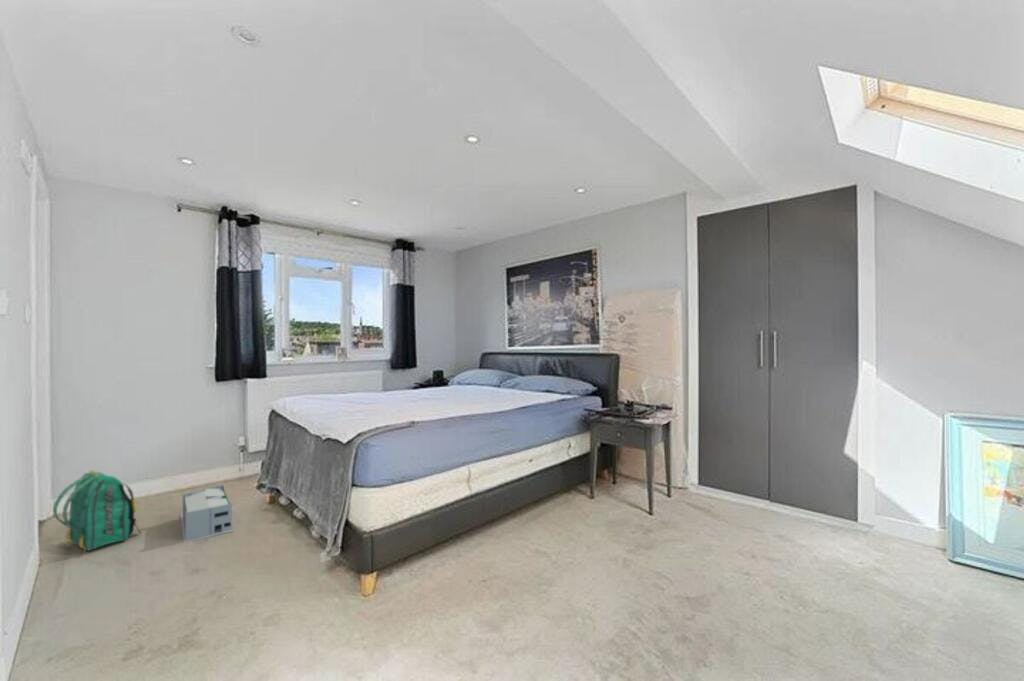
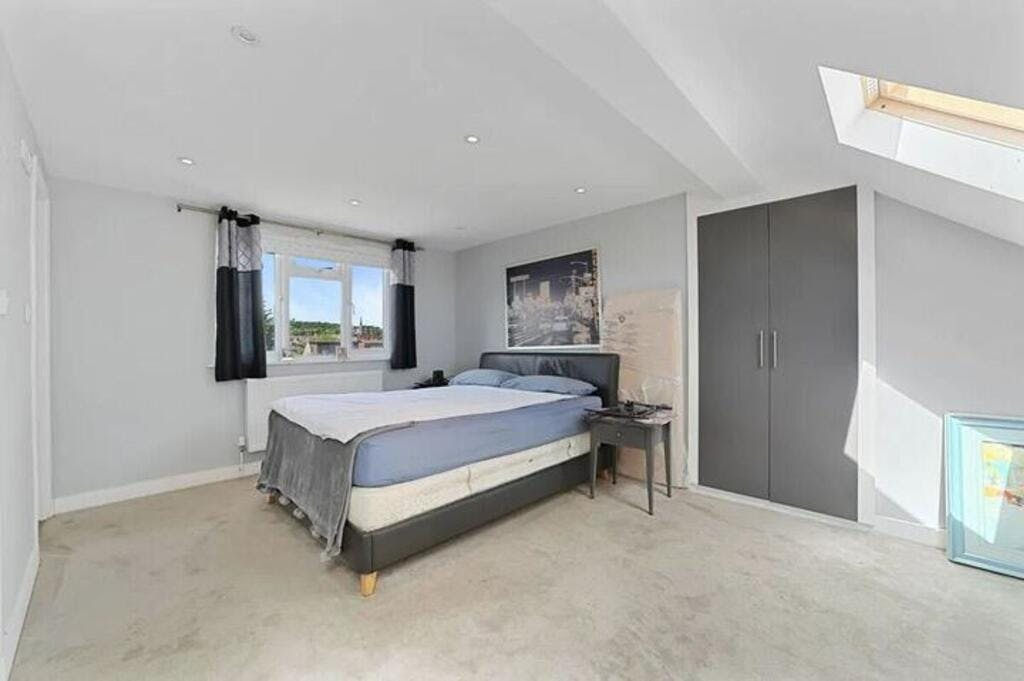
- backpack [52,469,142,557]
- storage bin [179,484,234,544]
